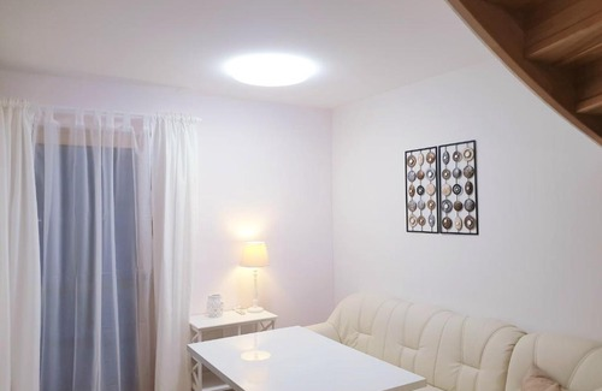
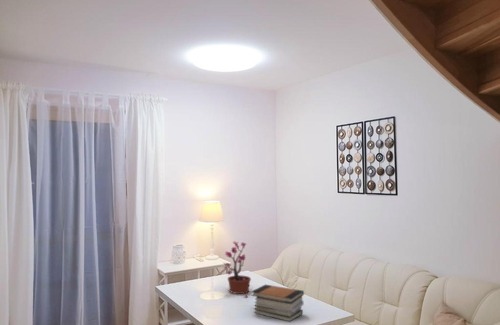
+ potted plant [222,240,252,298]
+ book stack [251,284,305,323]
